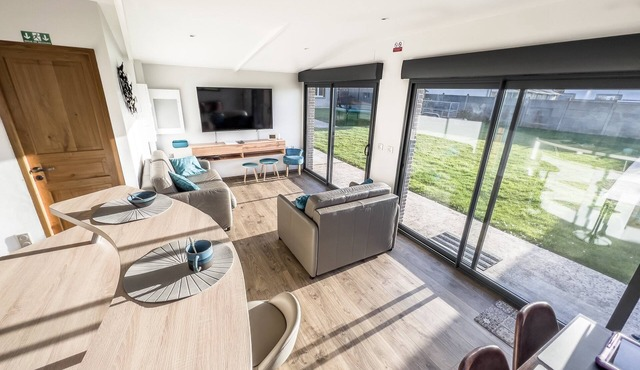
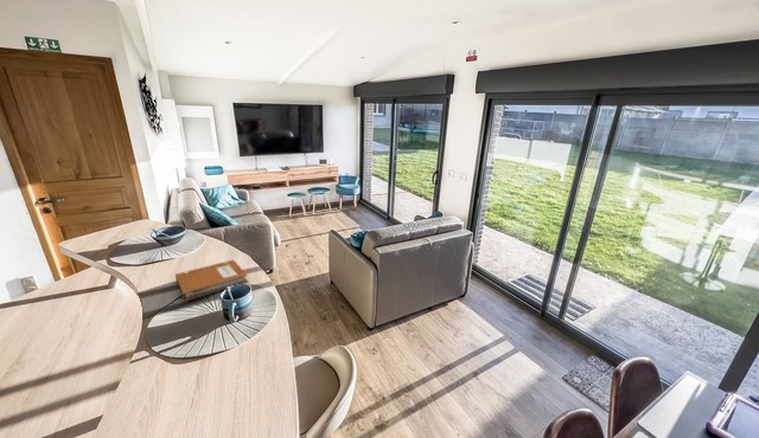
+ notebook [174,259,249,302]
